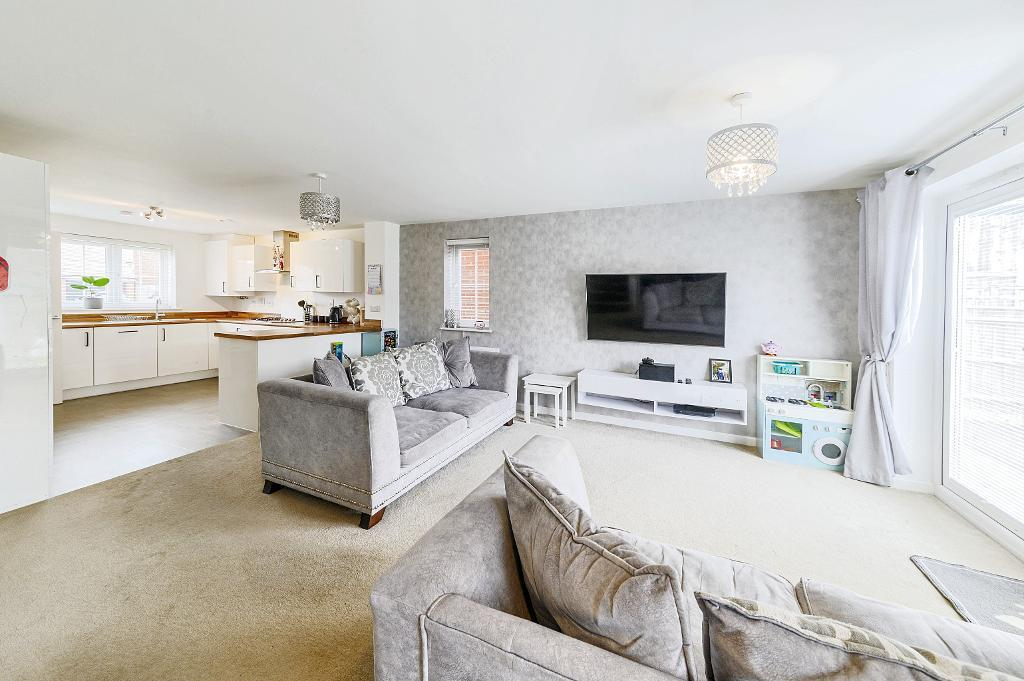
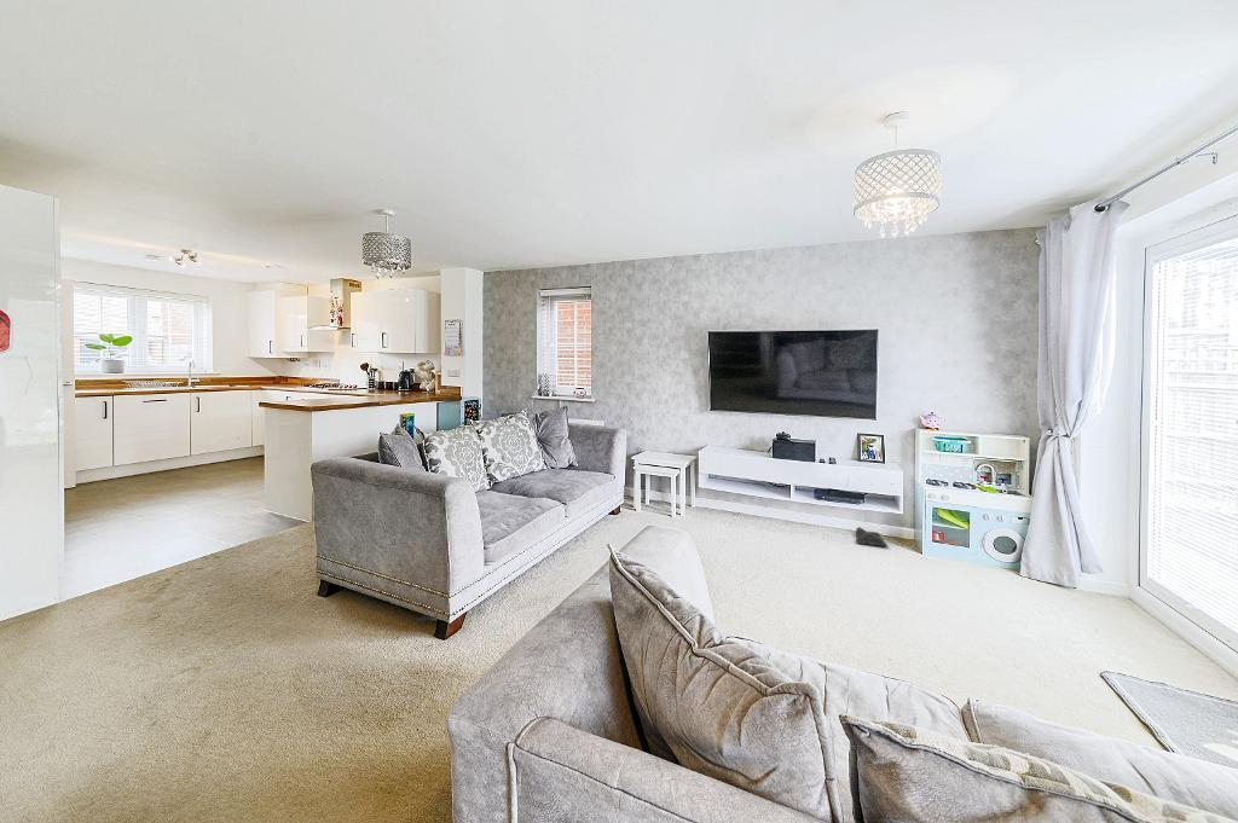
+ bag [855,526,889,547]
